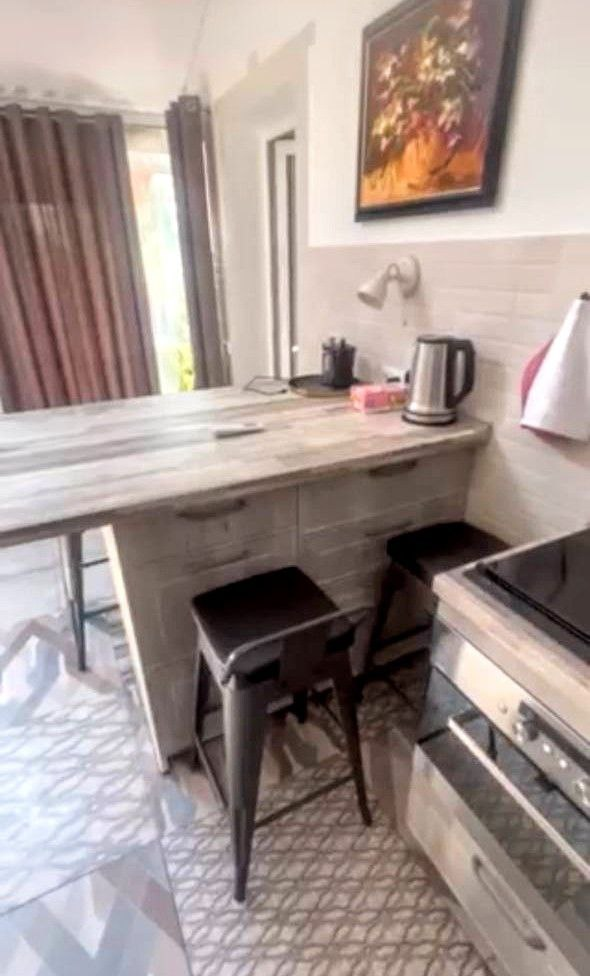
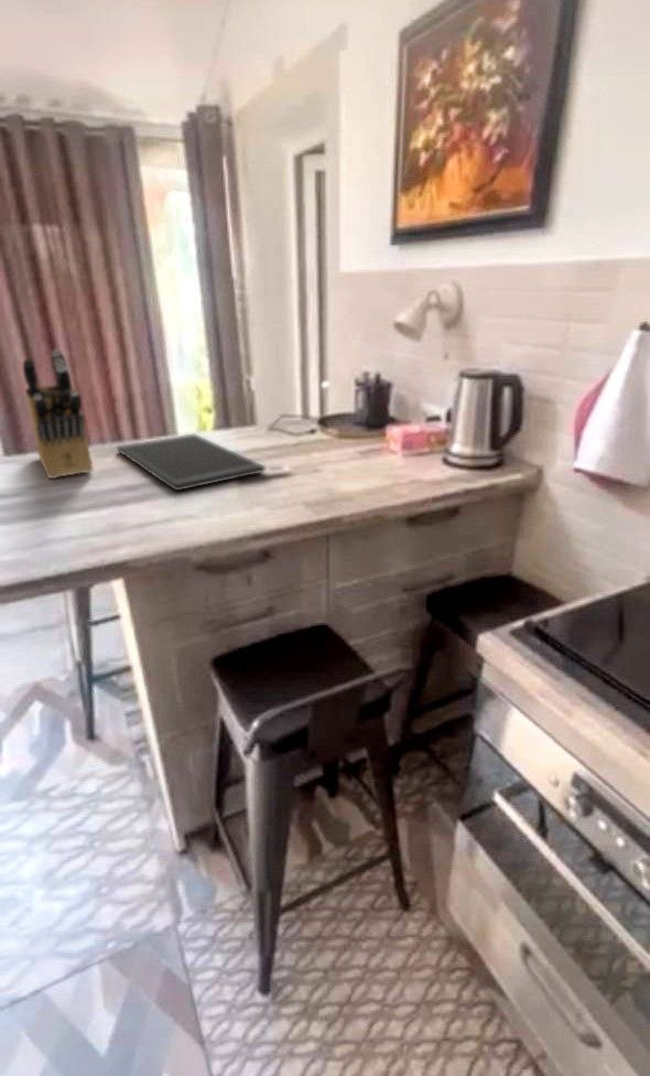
+ cutting board [116,432,267,492]
+ knife block [22,348,95,480]
